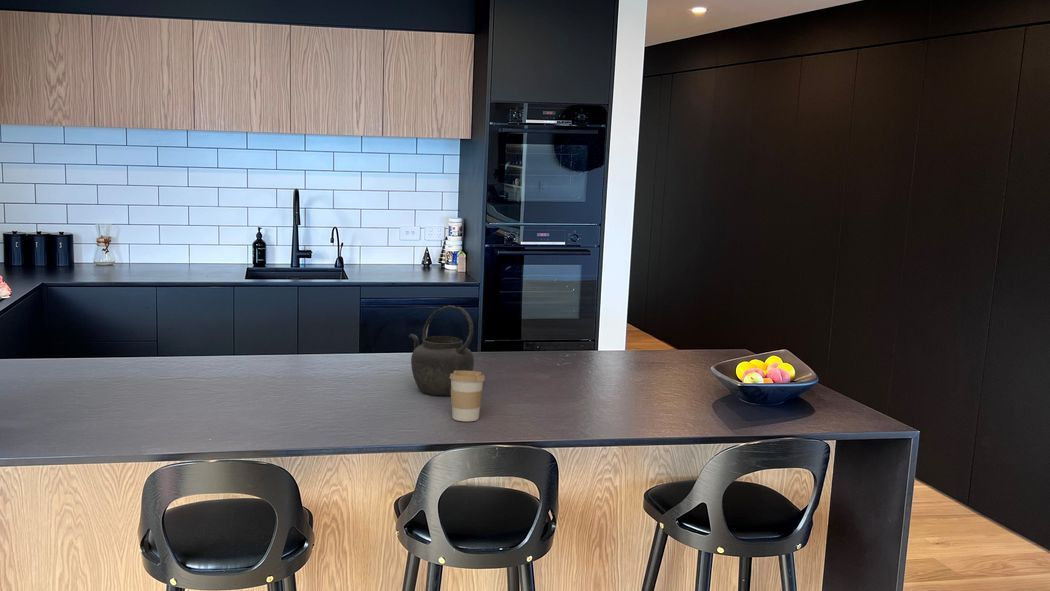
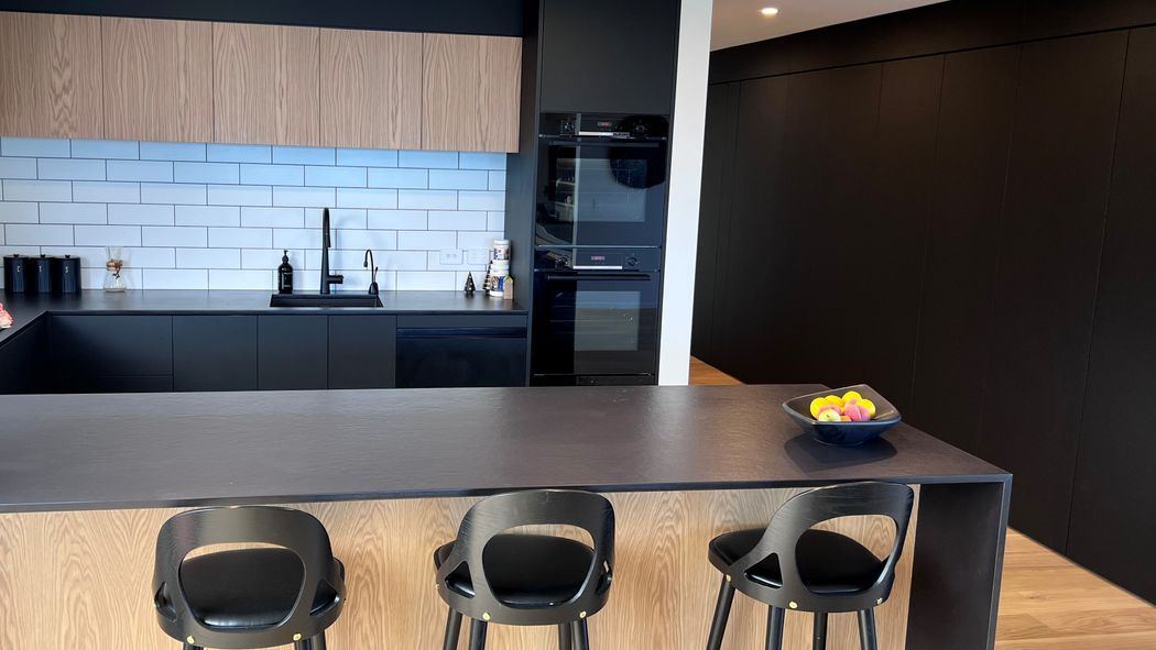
- coffee cup [450,370,486,422]
- kettle [408,305,475,396]
